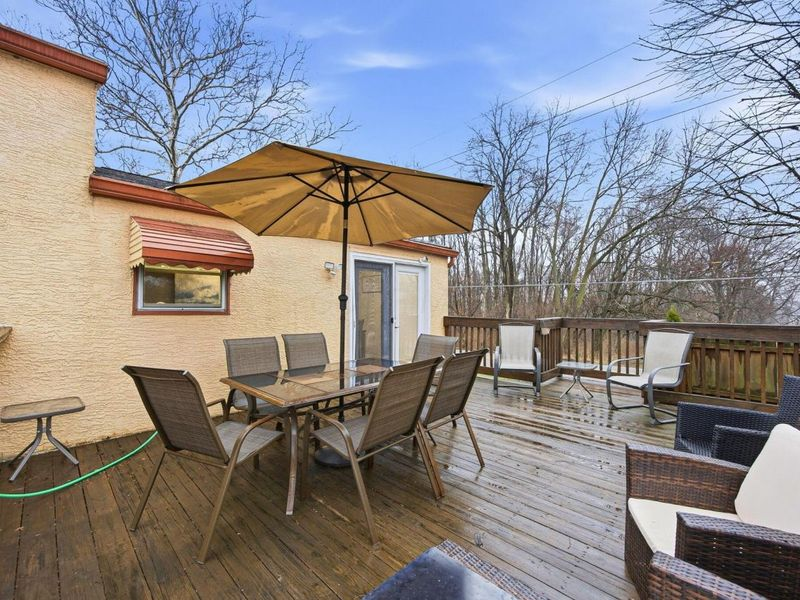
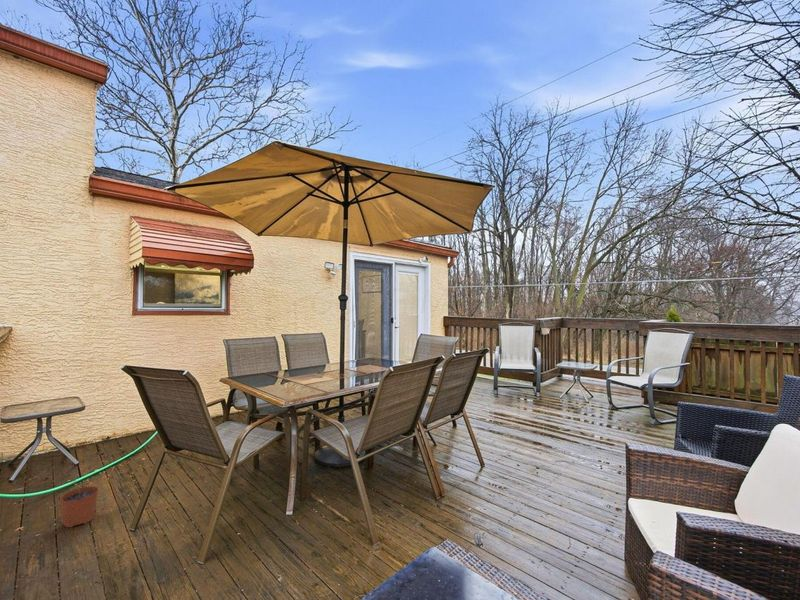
+ plant pot [59,478,99,528]
